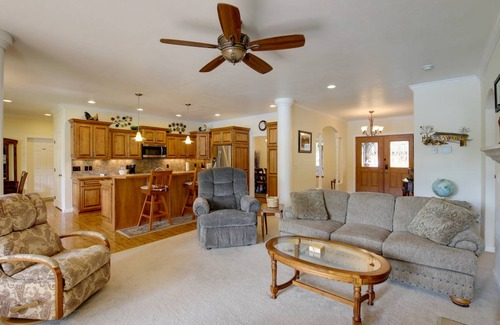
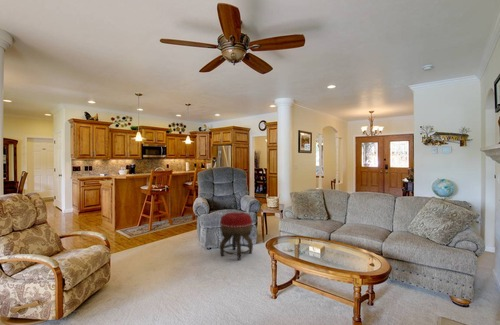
+ footstool [219,211,254,261]
